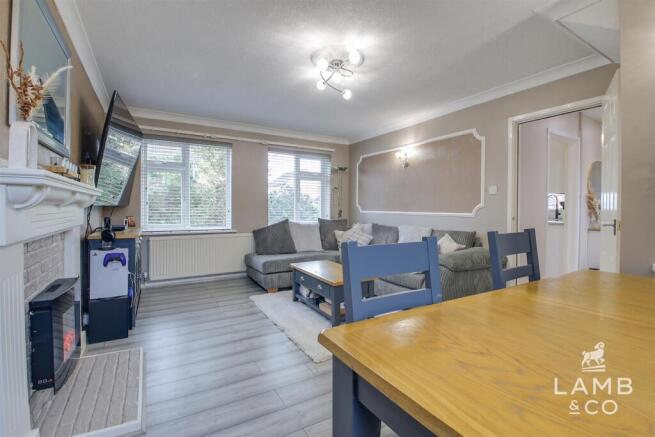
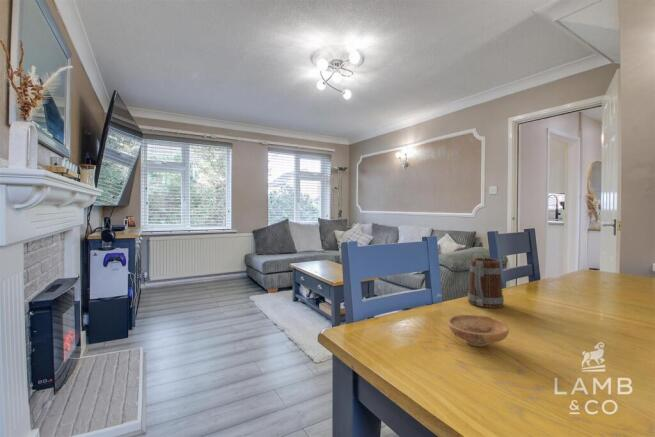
+ bowl [447,314,510,347]
+ mug [466,257,505,309]
